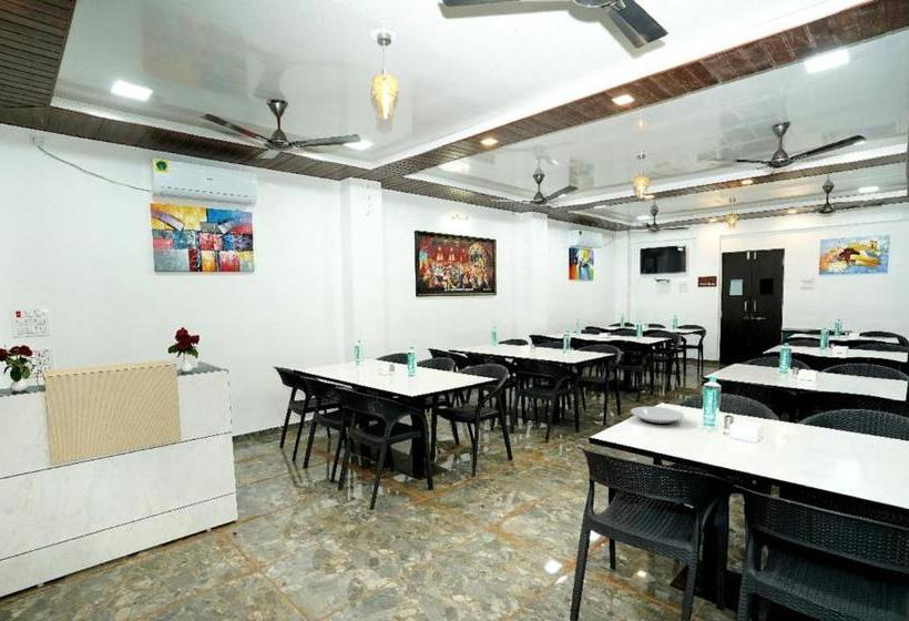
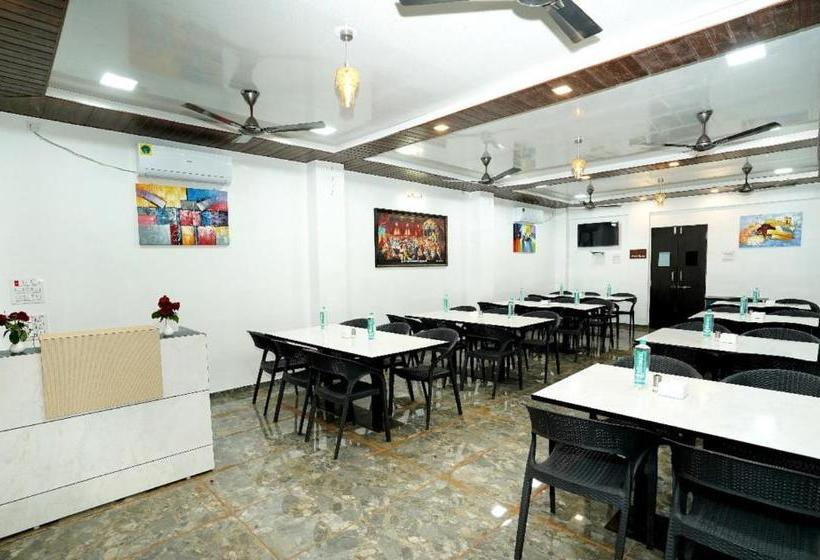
- plate [630,406,685,426]
